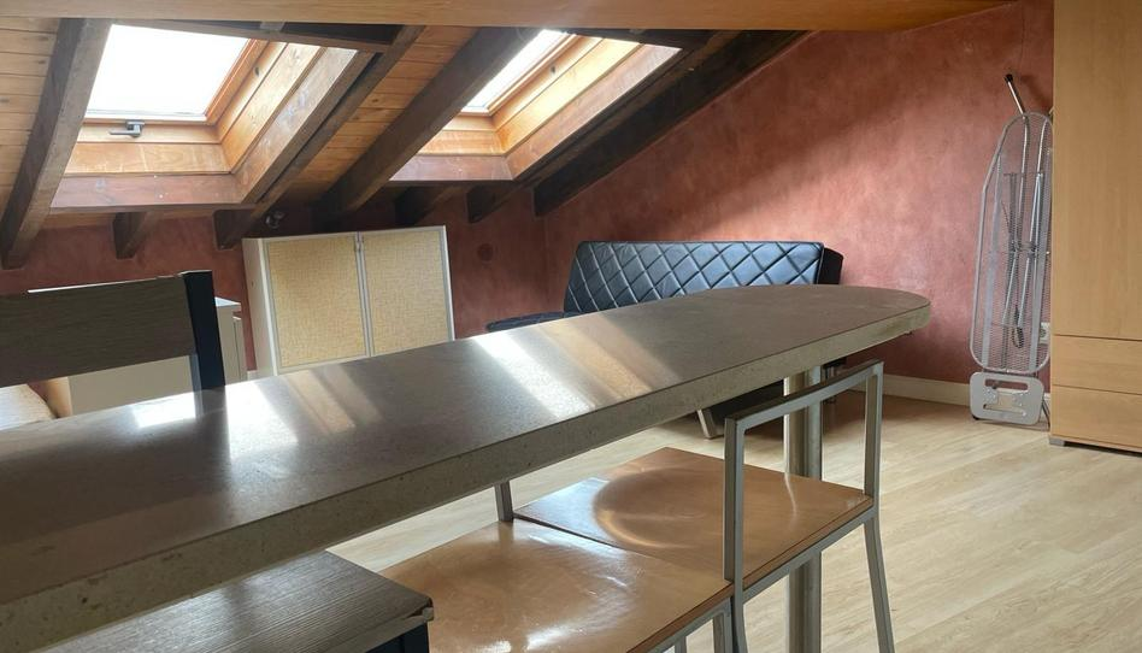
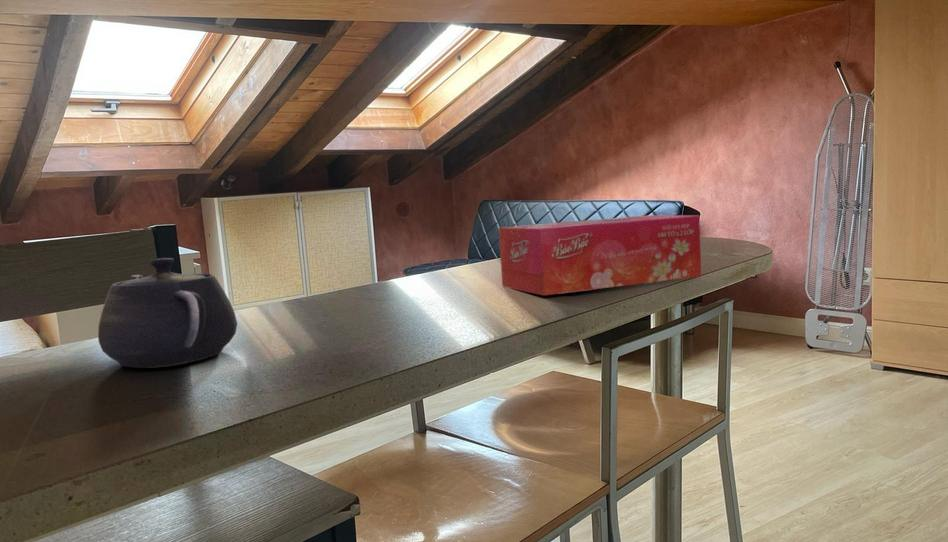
+ tissue box [498,214,702,297]
+ teapot [97,257,238,369]
